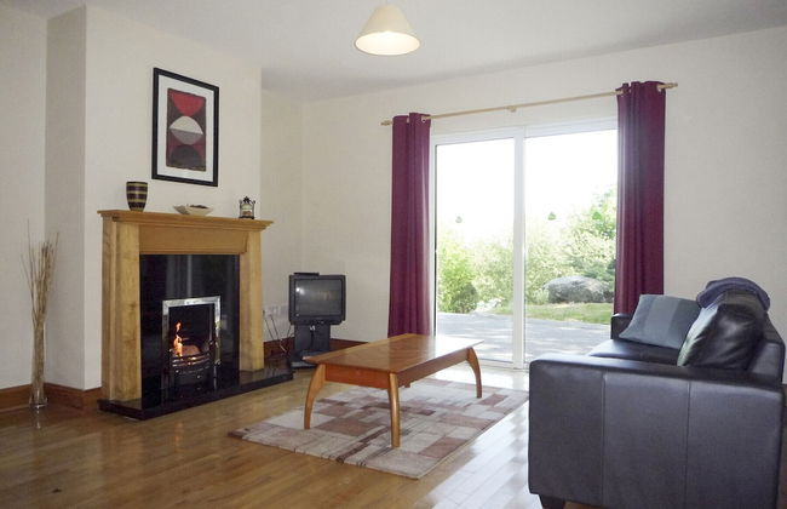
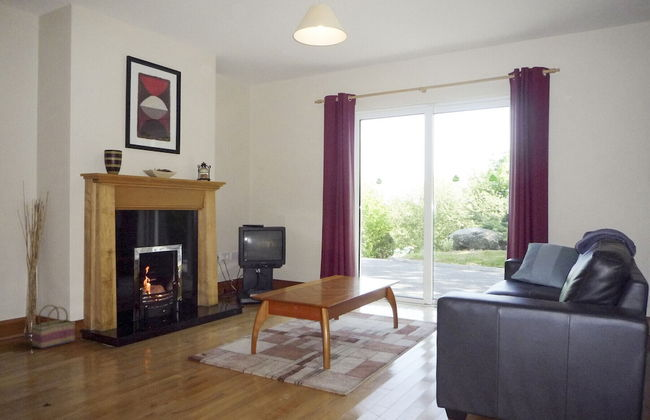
+ basket [31,304,76,350]
